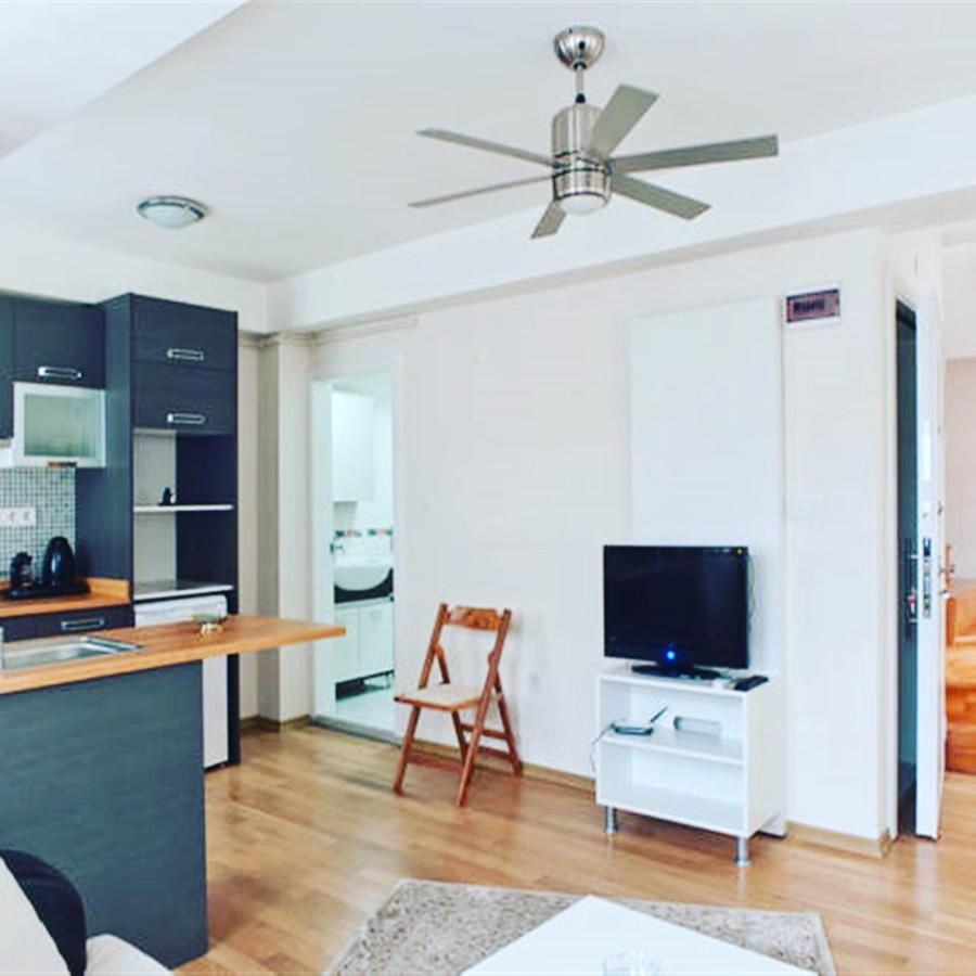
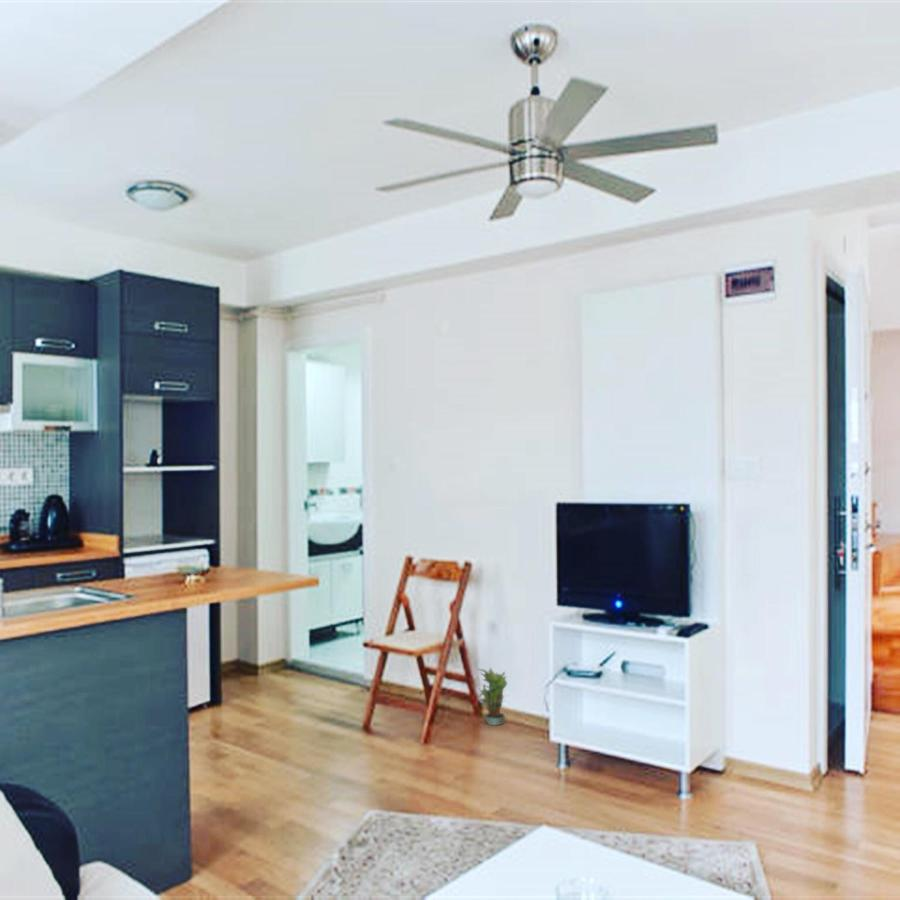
+ potted plant [476,667,508,726]
